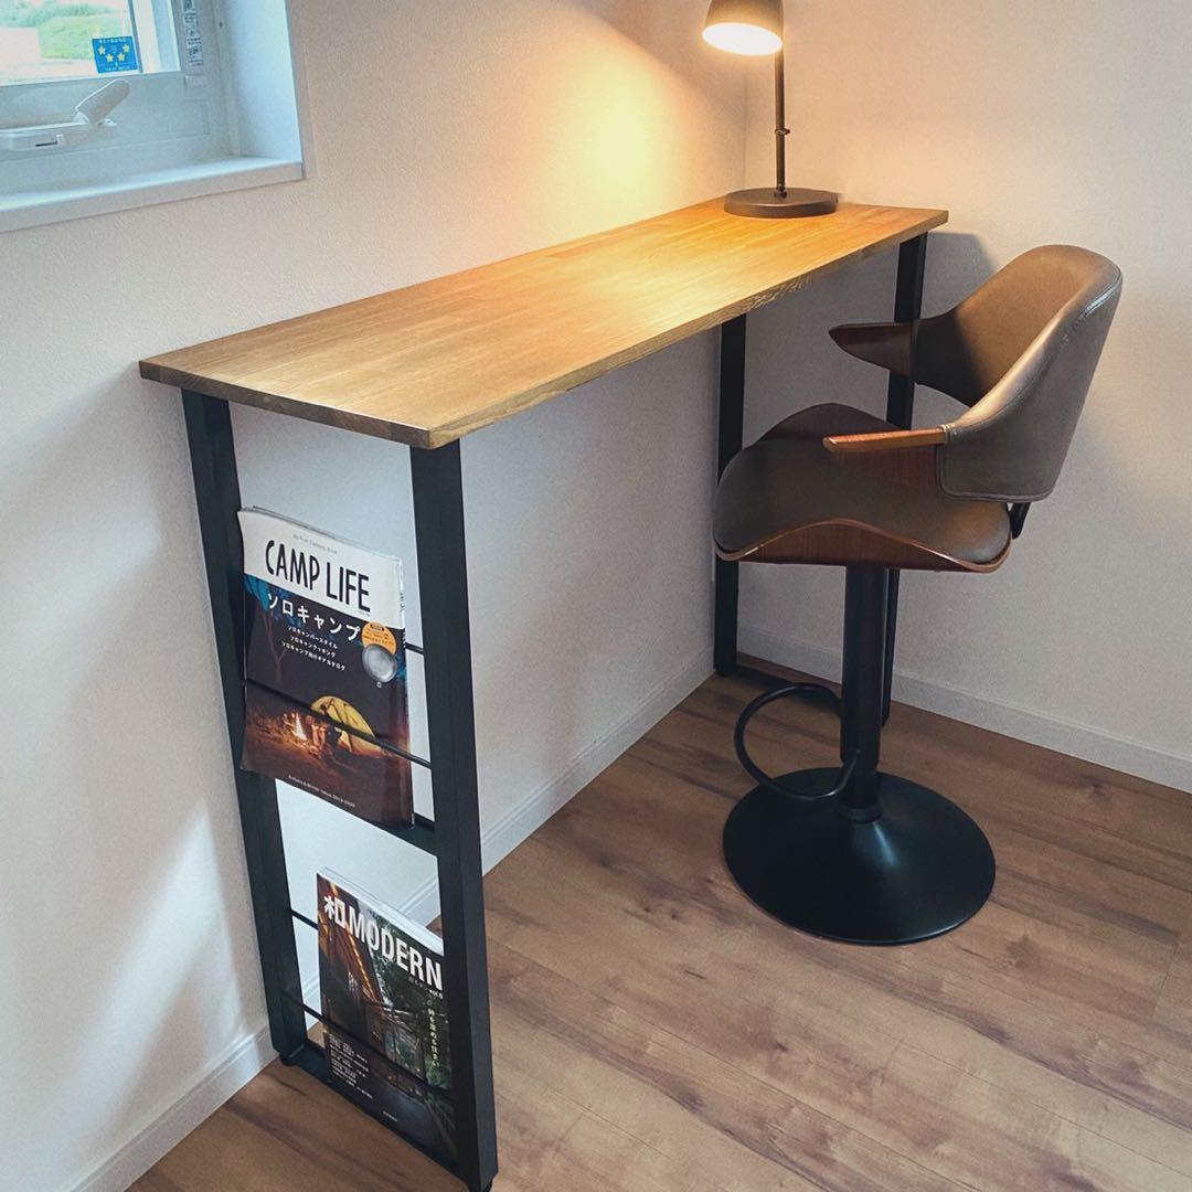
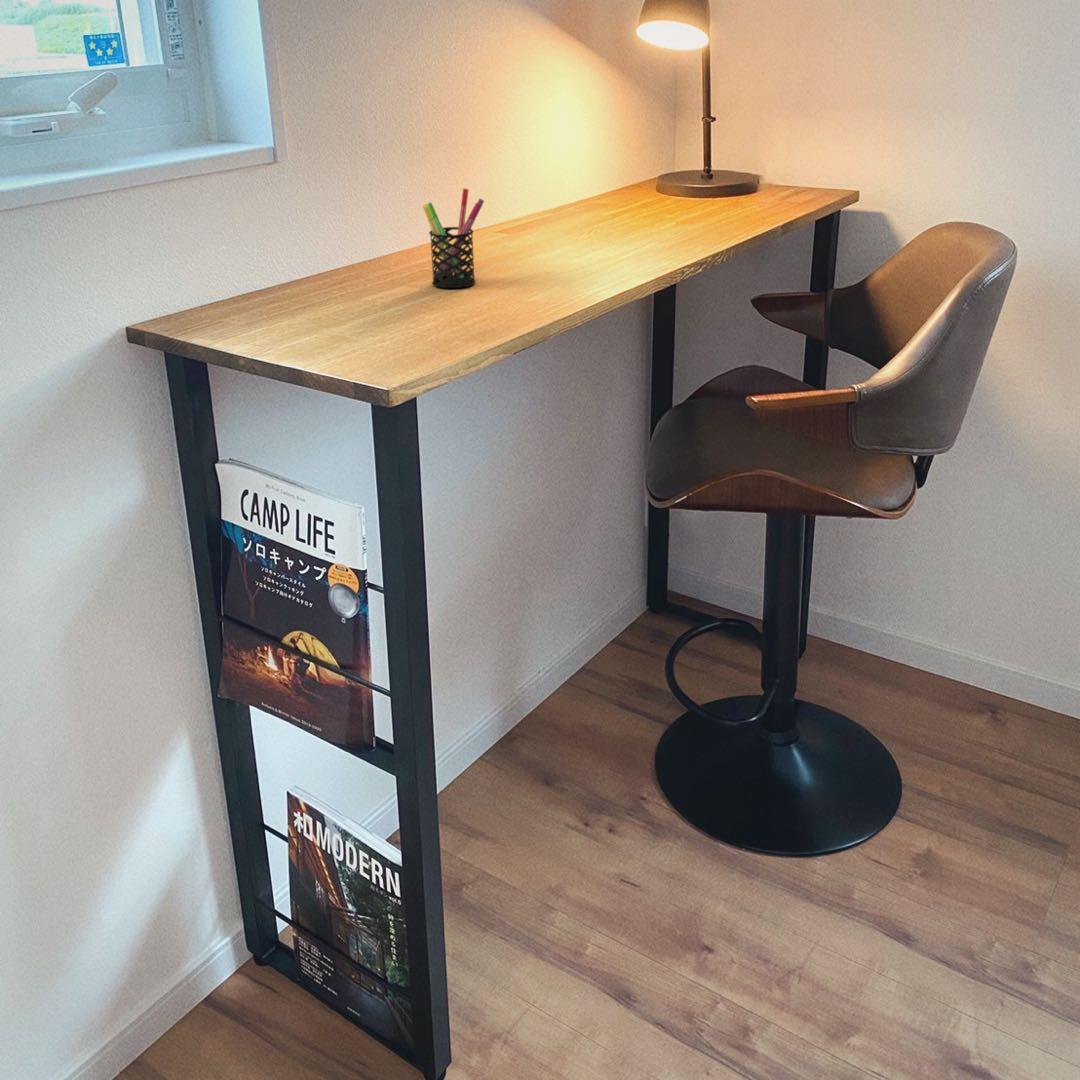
+ pen holder [422,187,485,289]
